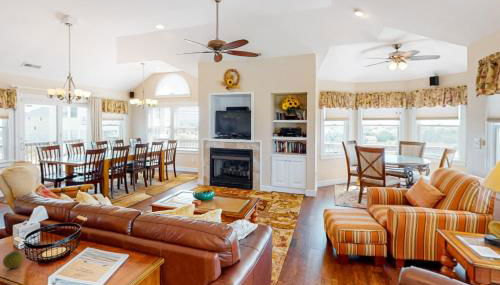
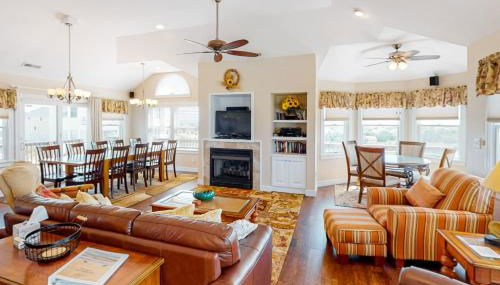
- fruit [2,250,25,269]
